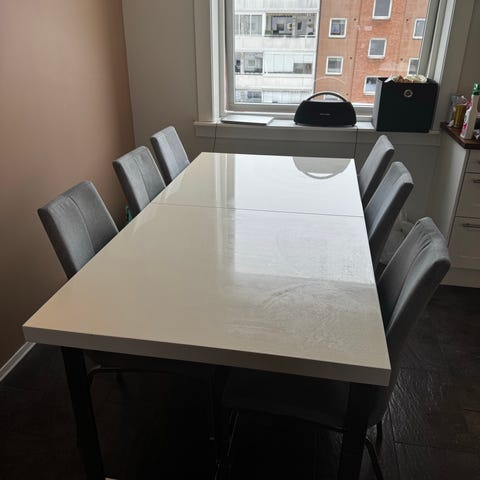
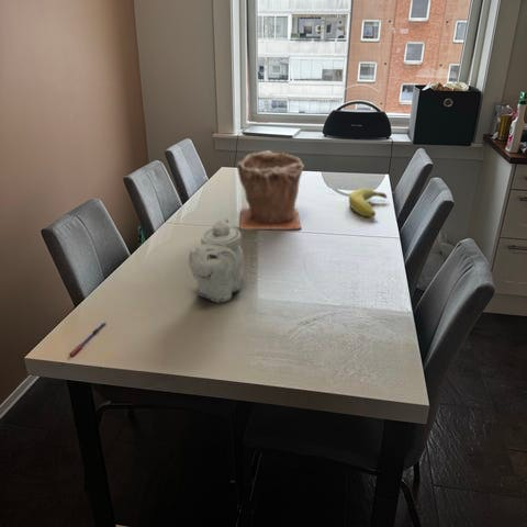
+ teapot [188,217,244,303]
+ pen [68,321,106,357]
+ fruit [348,188,389,218]
+ plant pot [235,149,305,231]
